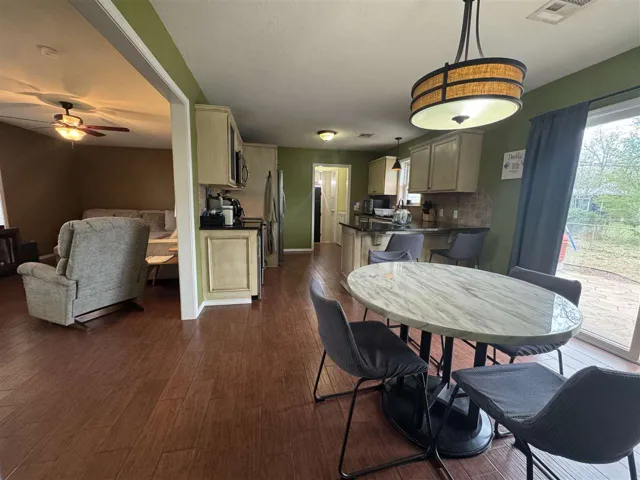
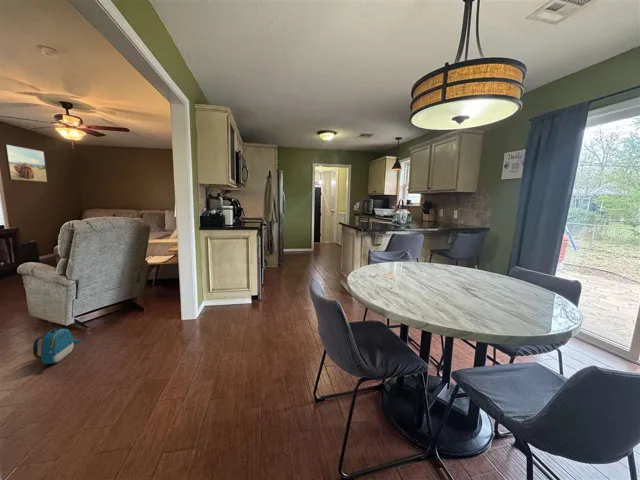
+ backpack [32,327,82,365]
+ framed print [3,142,49,184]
